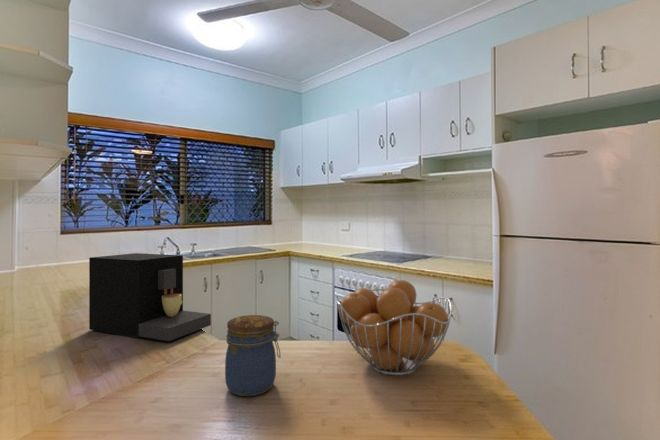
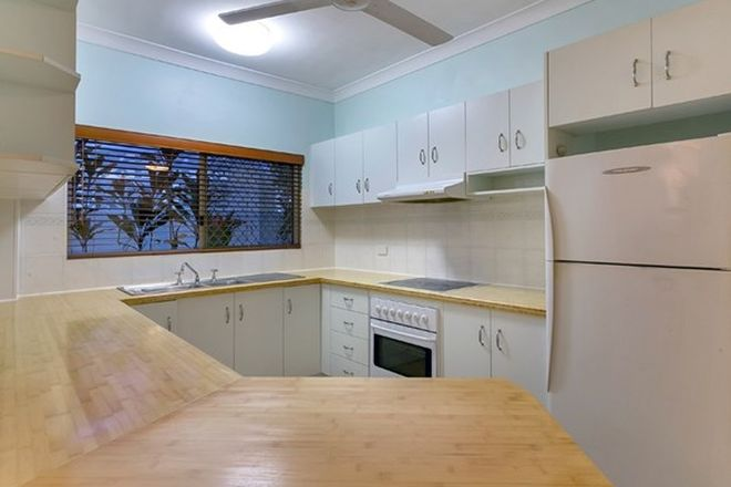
- jar [224,314,281,397]
- fruit basket [336,279,453,377]
- coffee maker [88,252,212,342]
